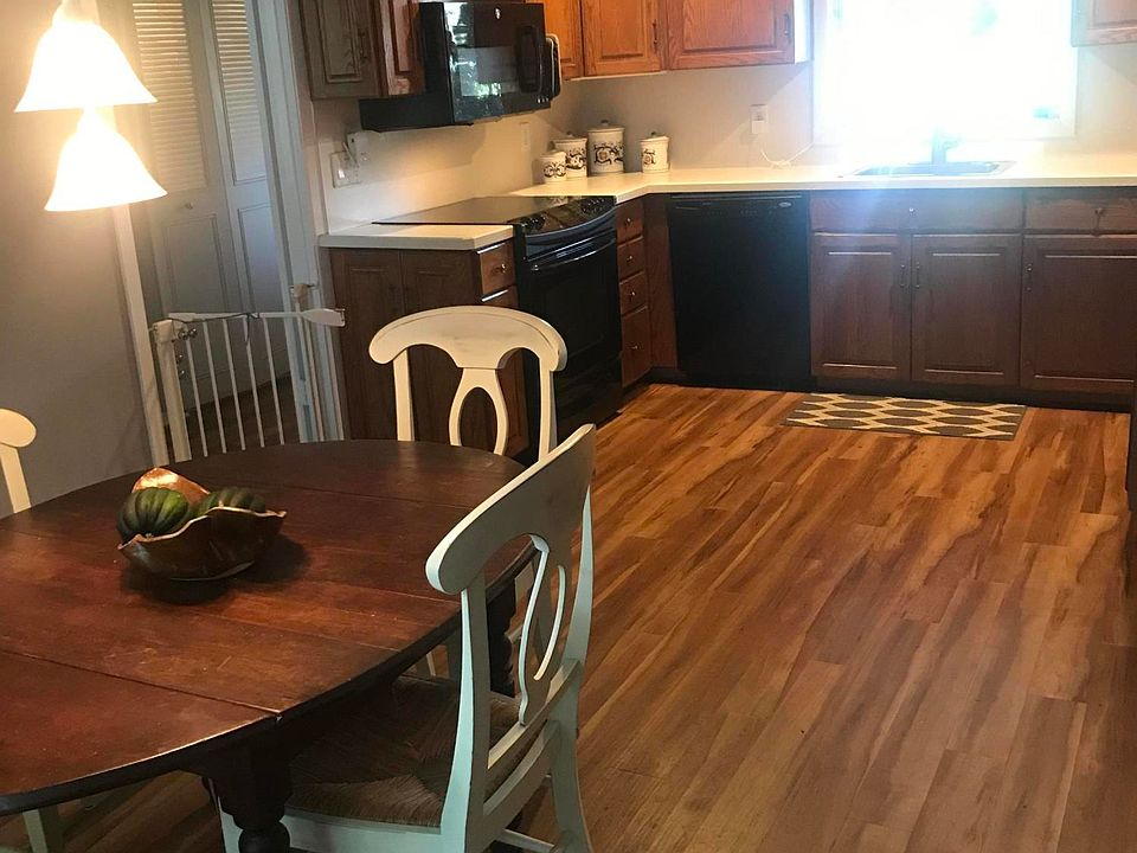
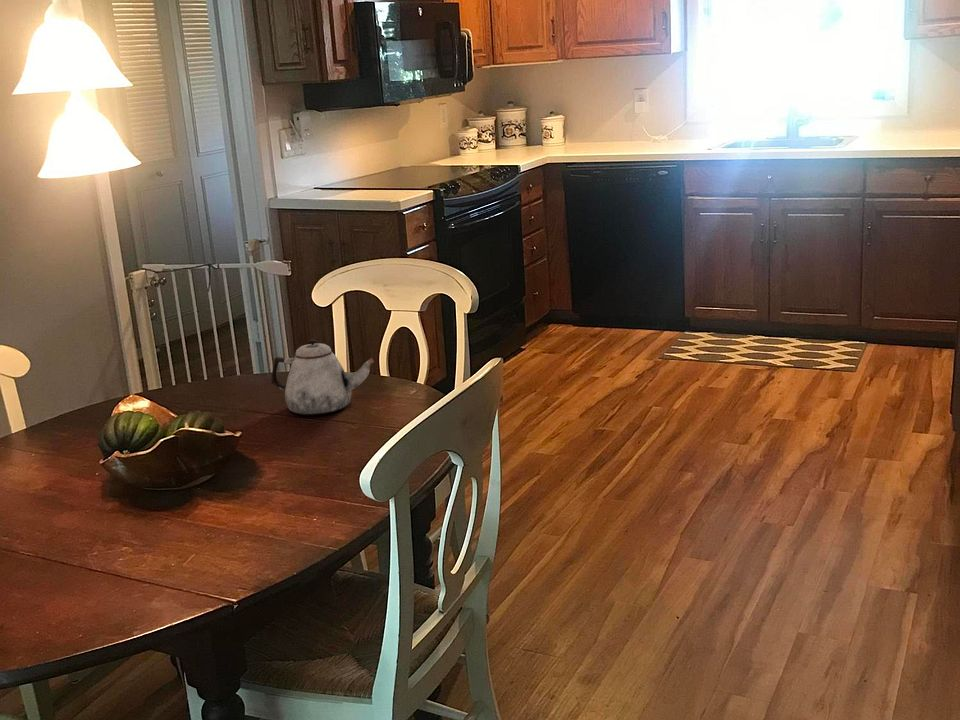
+ teapot [270,338,375,416]
